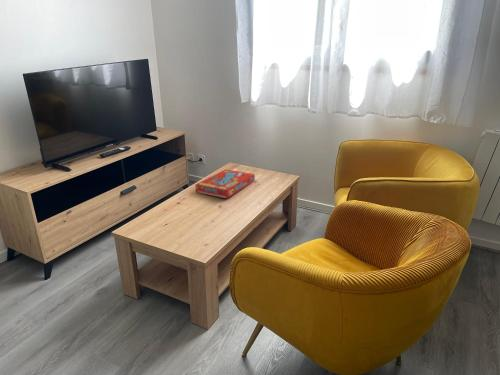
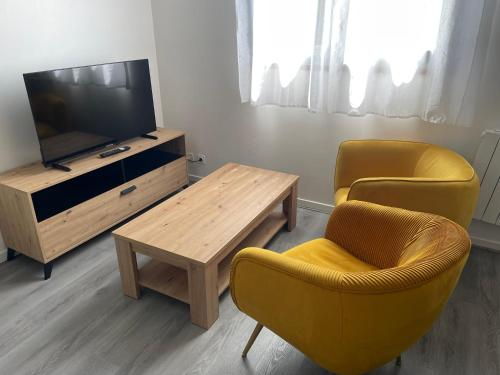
- snack box [195,168,256,199]
